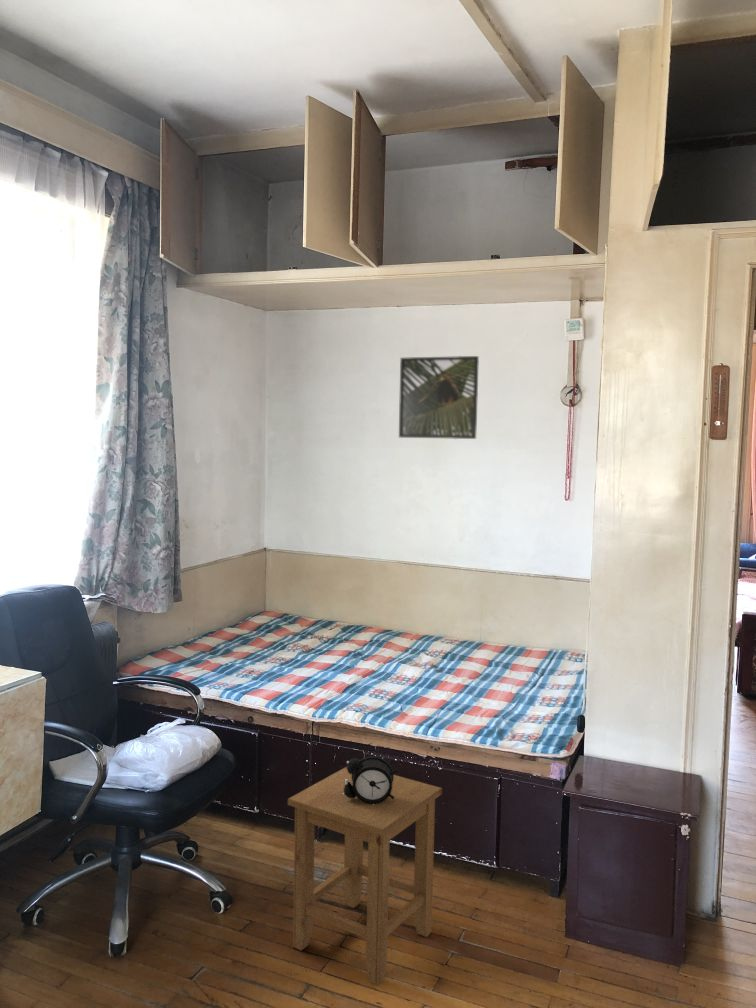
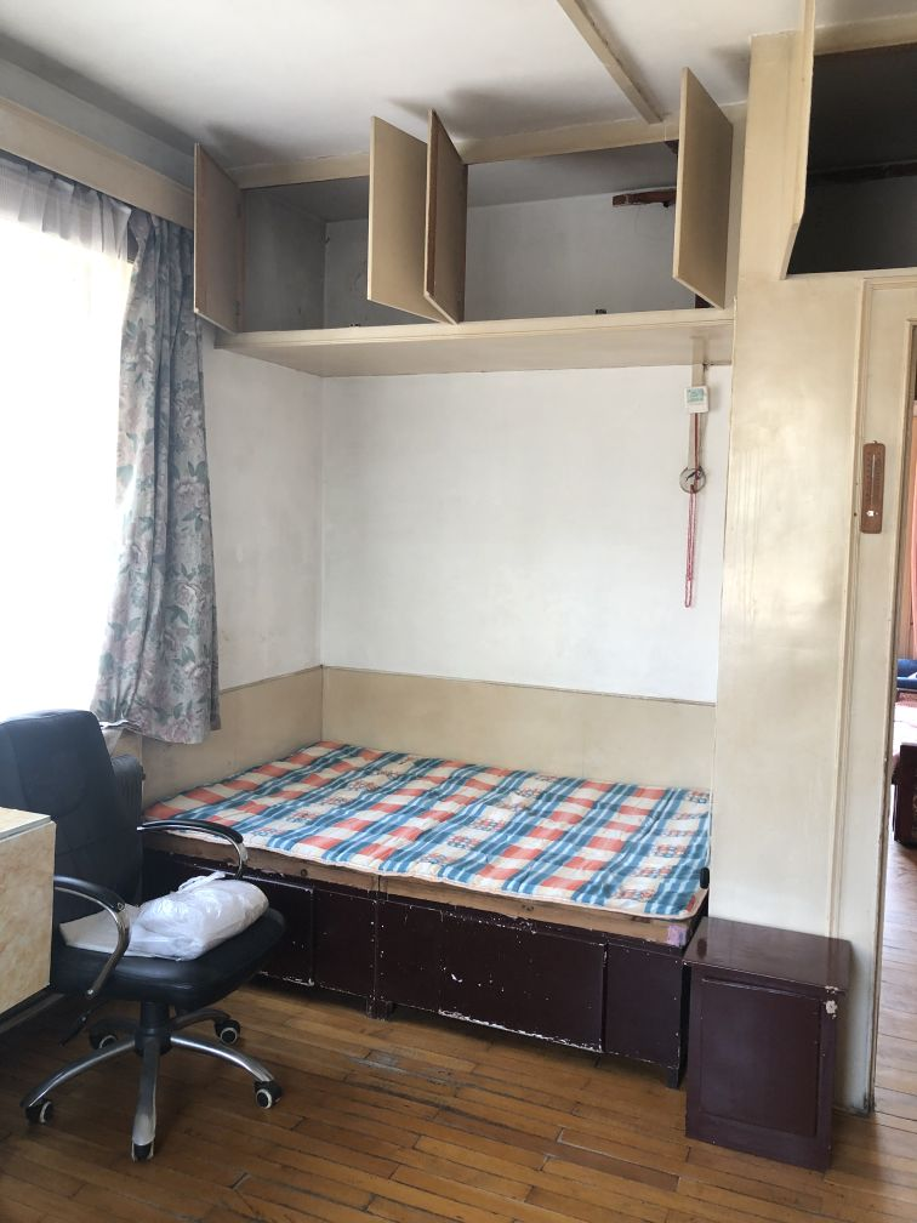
- stool [287,766,443,986]
- alarm clock [343,755,399,804]
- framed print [398,355,480,440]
